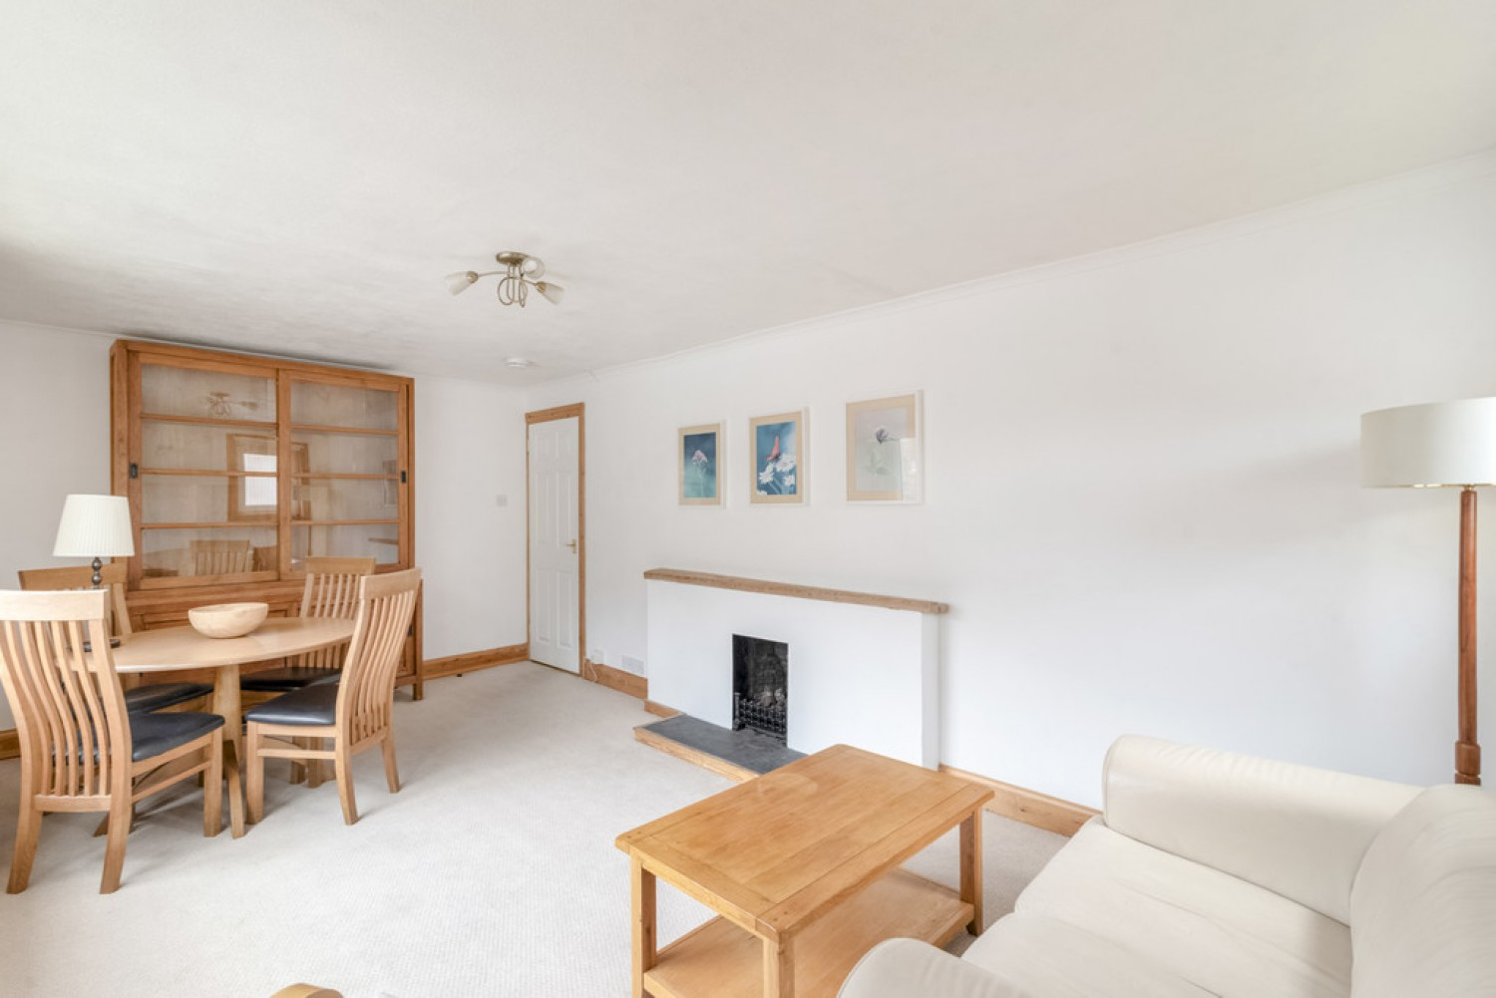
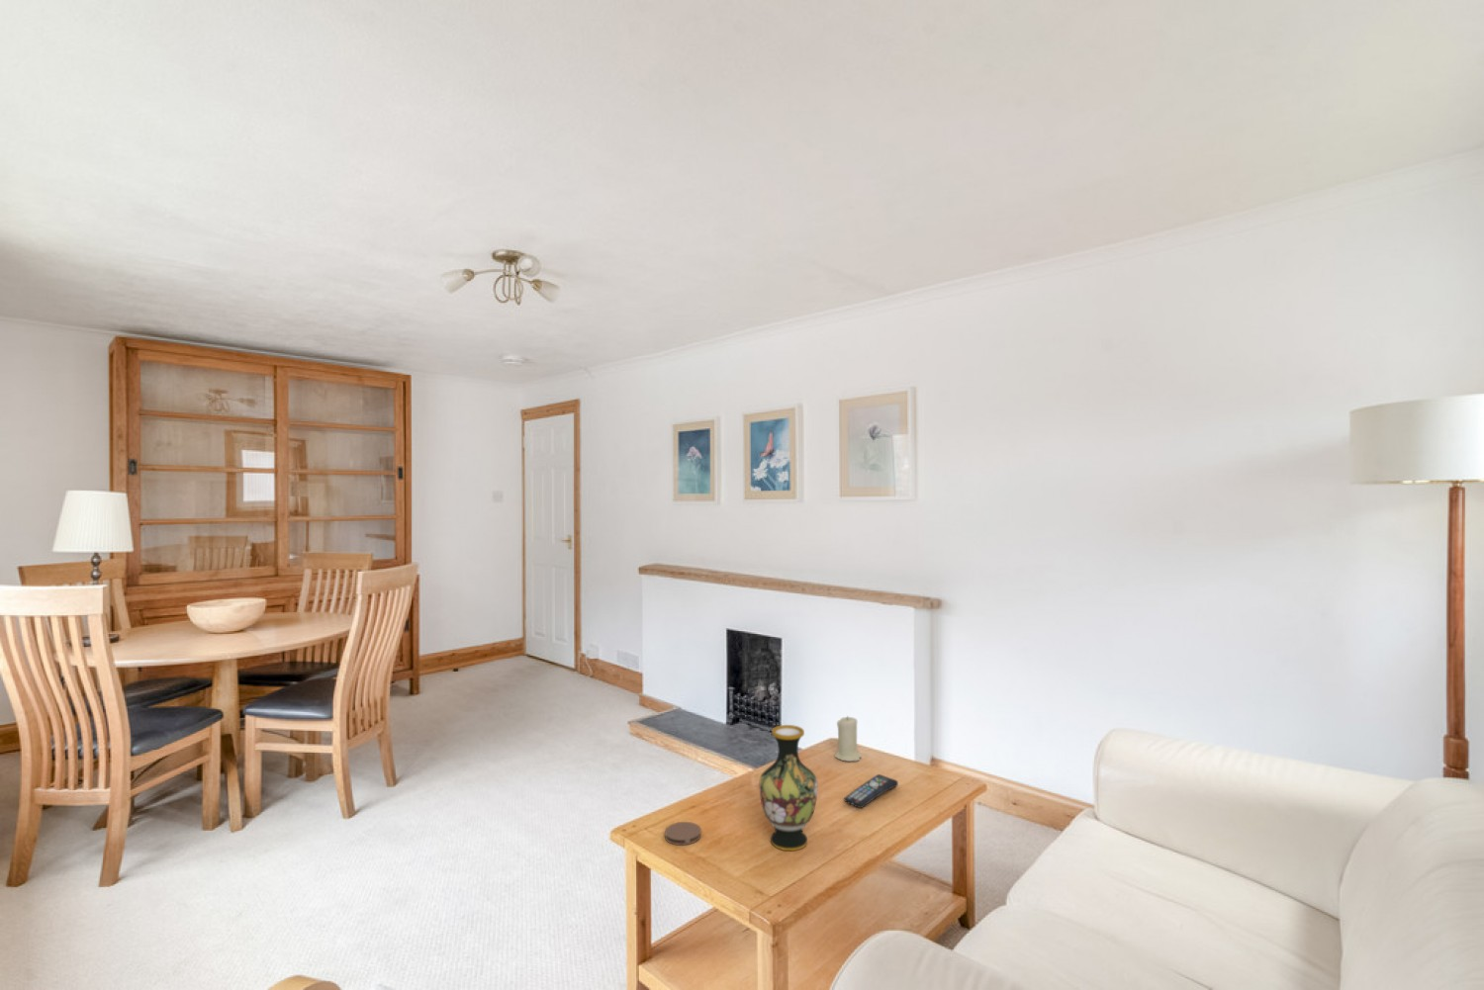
+ remote control [843,773,899,809]
+ coaster [664,821,703,846]
+ candle [834,715,863,762]
+ vase [759,724,818,852]
